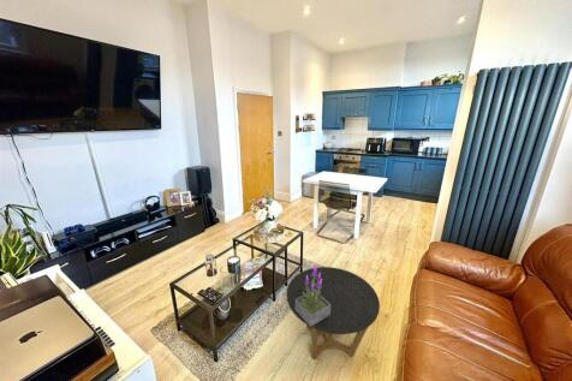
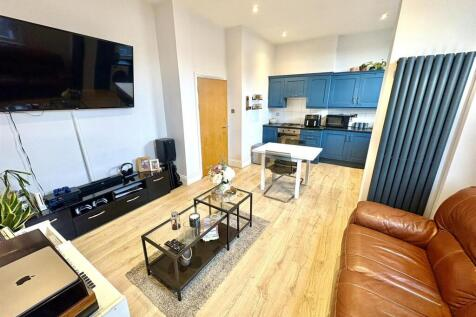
- potted plant [296,262,330,326]
- side table [286,266,381,361]
